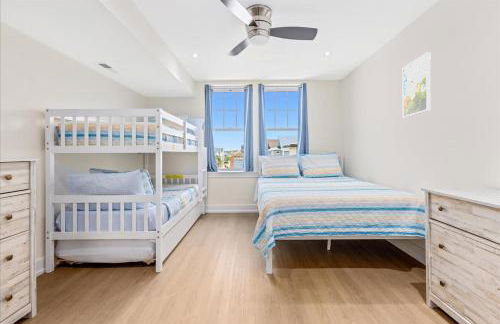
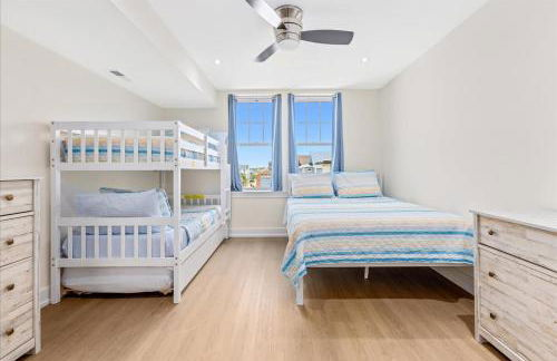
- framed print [402,51,432,118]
